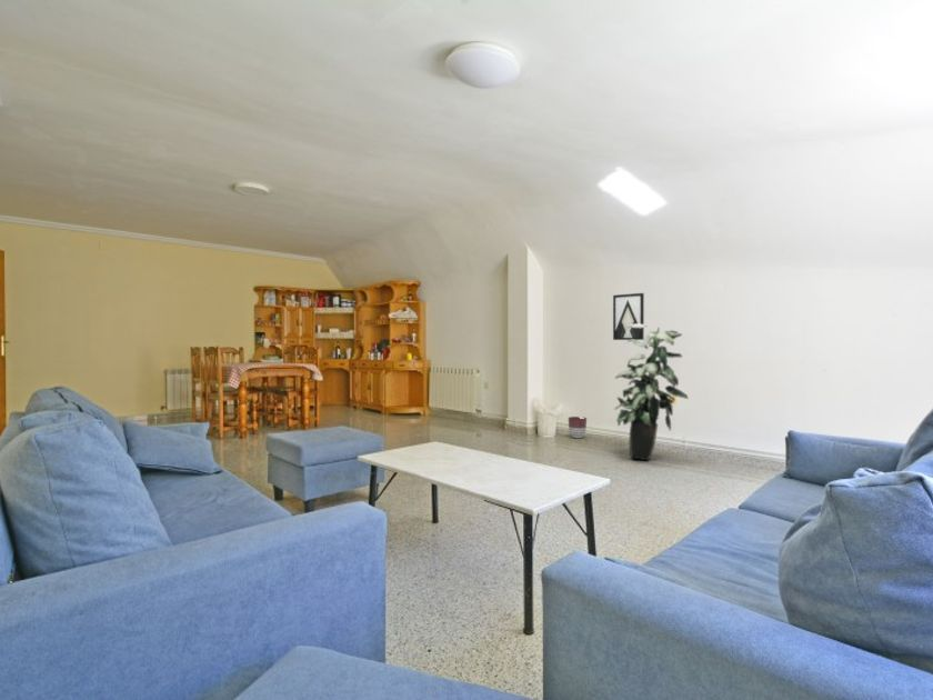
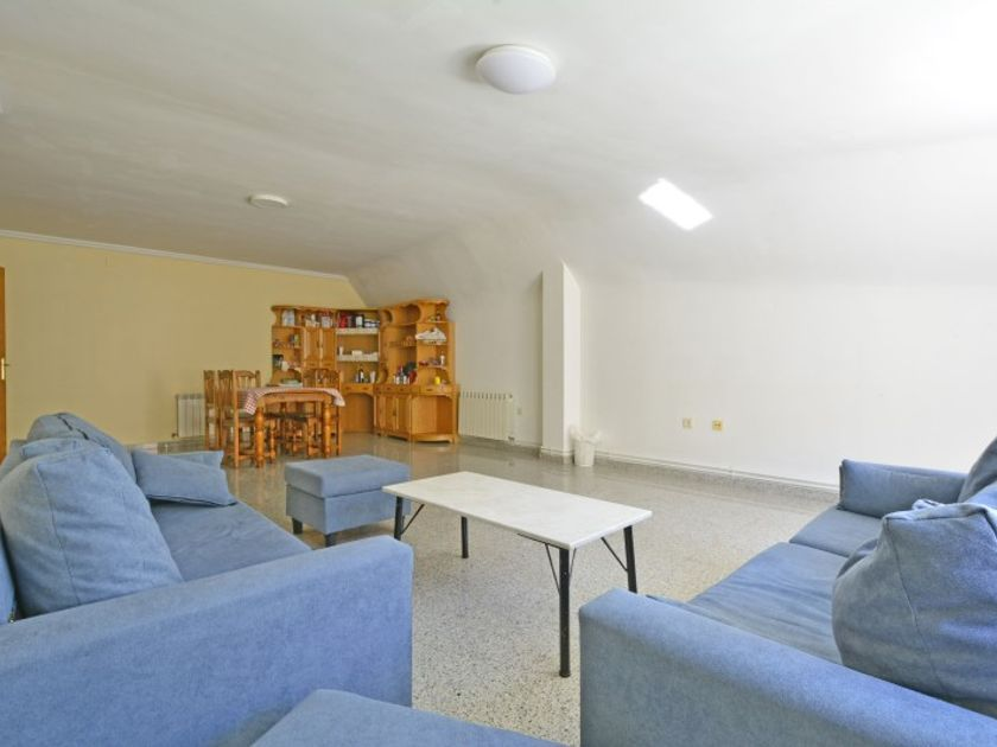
- wall art [612,292,645,341]
- planter [568,416,588,439]
- indoor plant [613,323,689,462]
